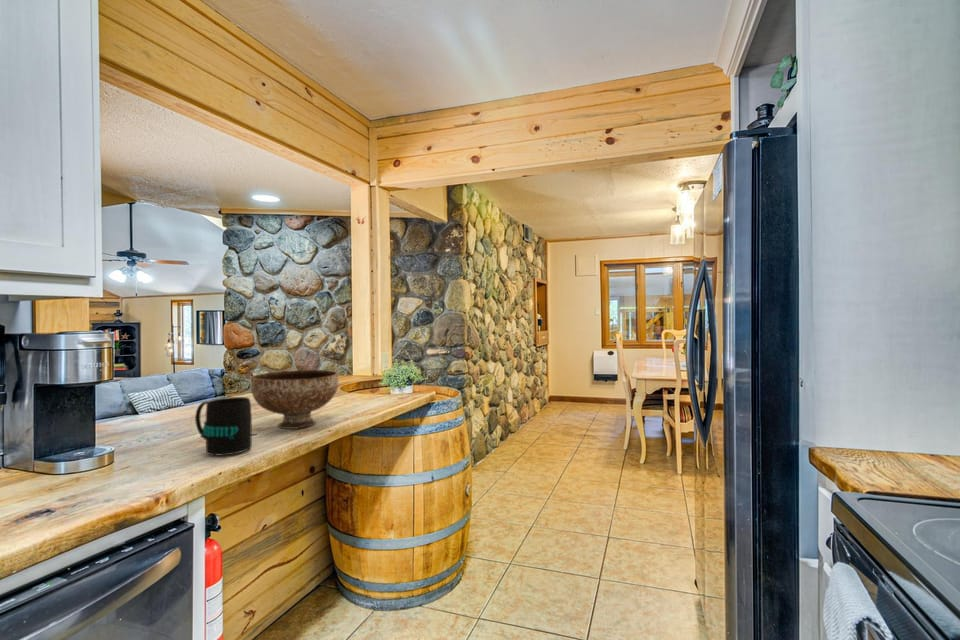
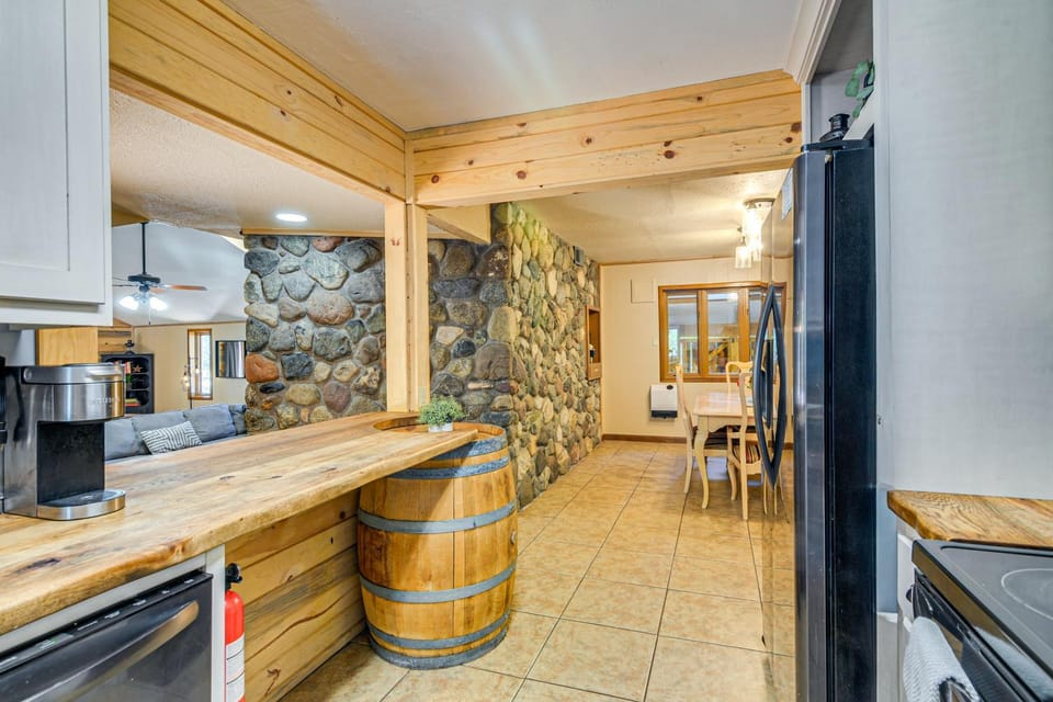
- mug [194,396,253,456]
- bowl [250,369,340,430]
